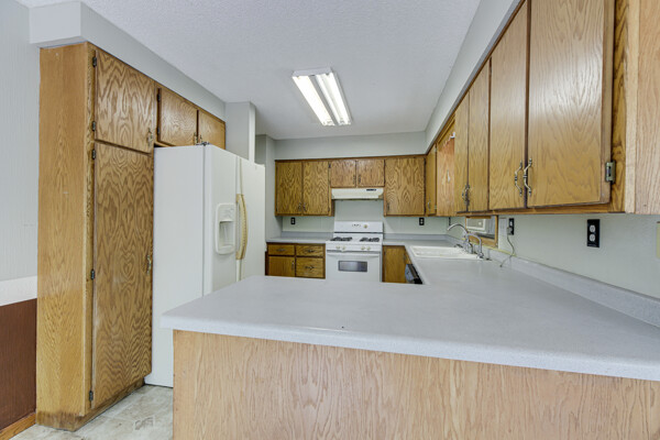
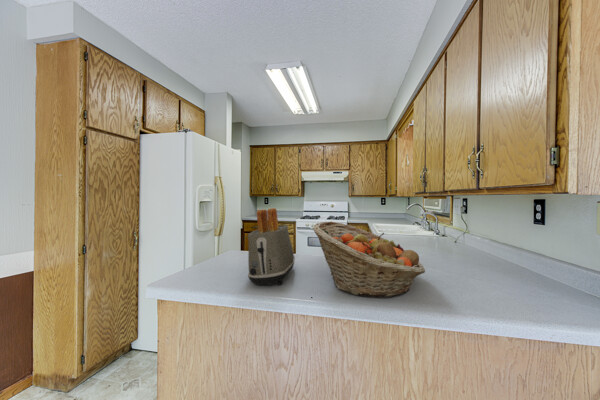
+ fruit basket [312,220,426,298]
+ toaster [247,207,296,286]
